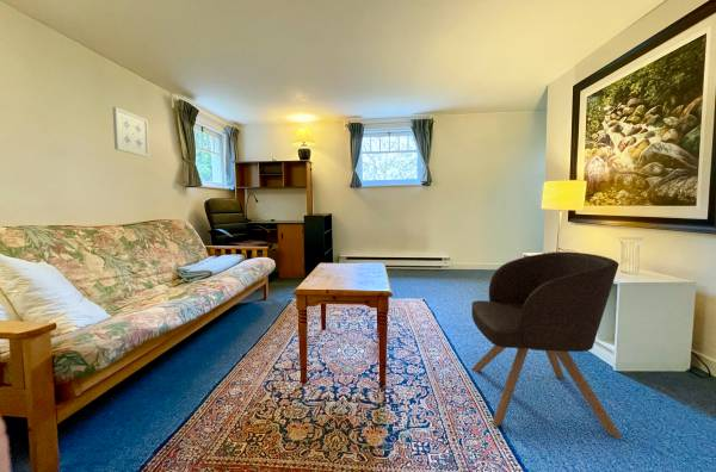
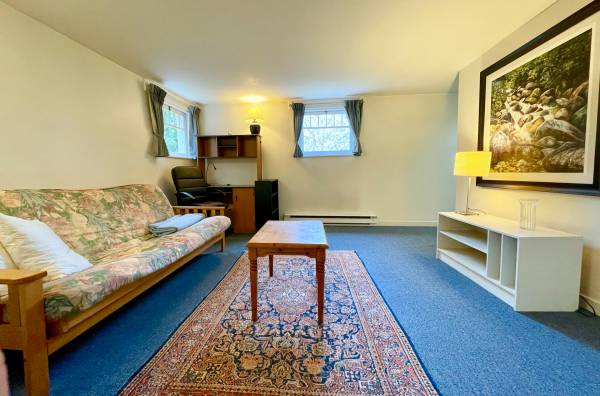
- armchair [470,250,623,440]
- wall art [112,106,150,159]
